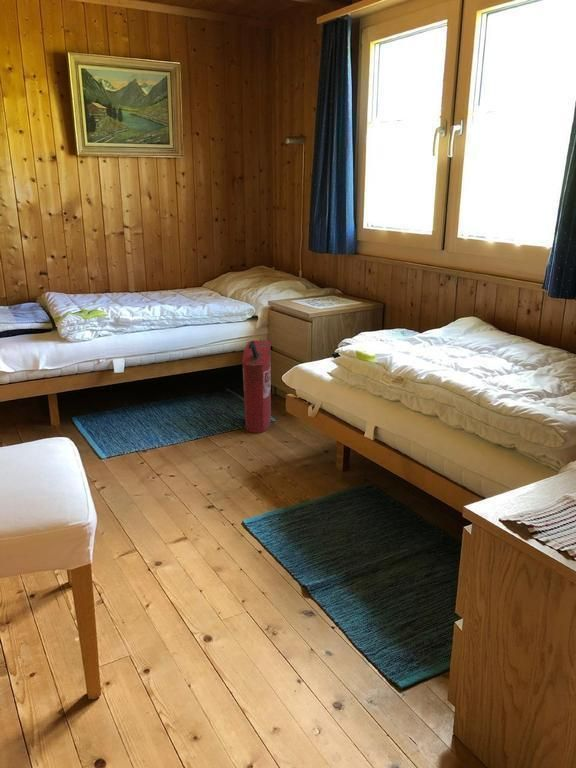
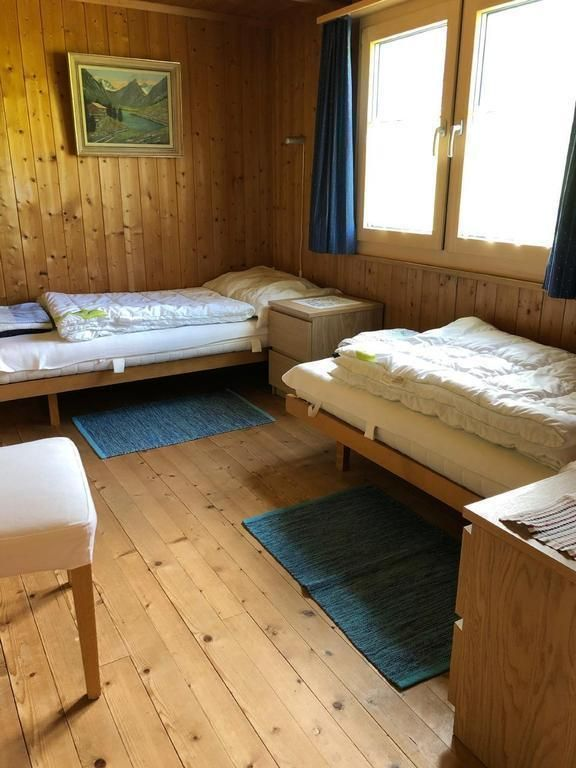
- fire extinguisher [241,339,272,434]
